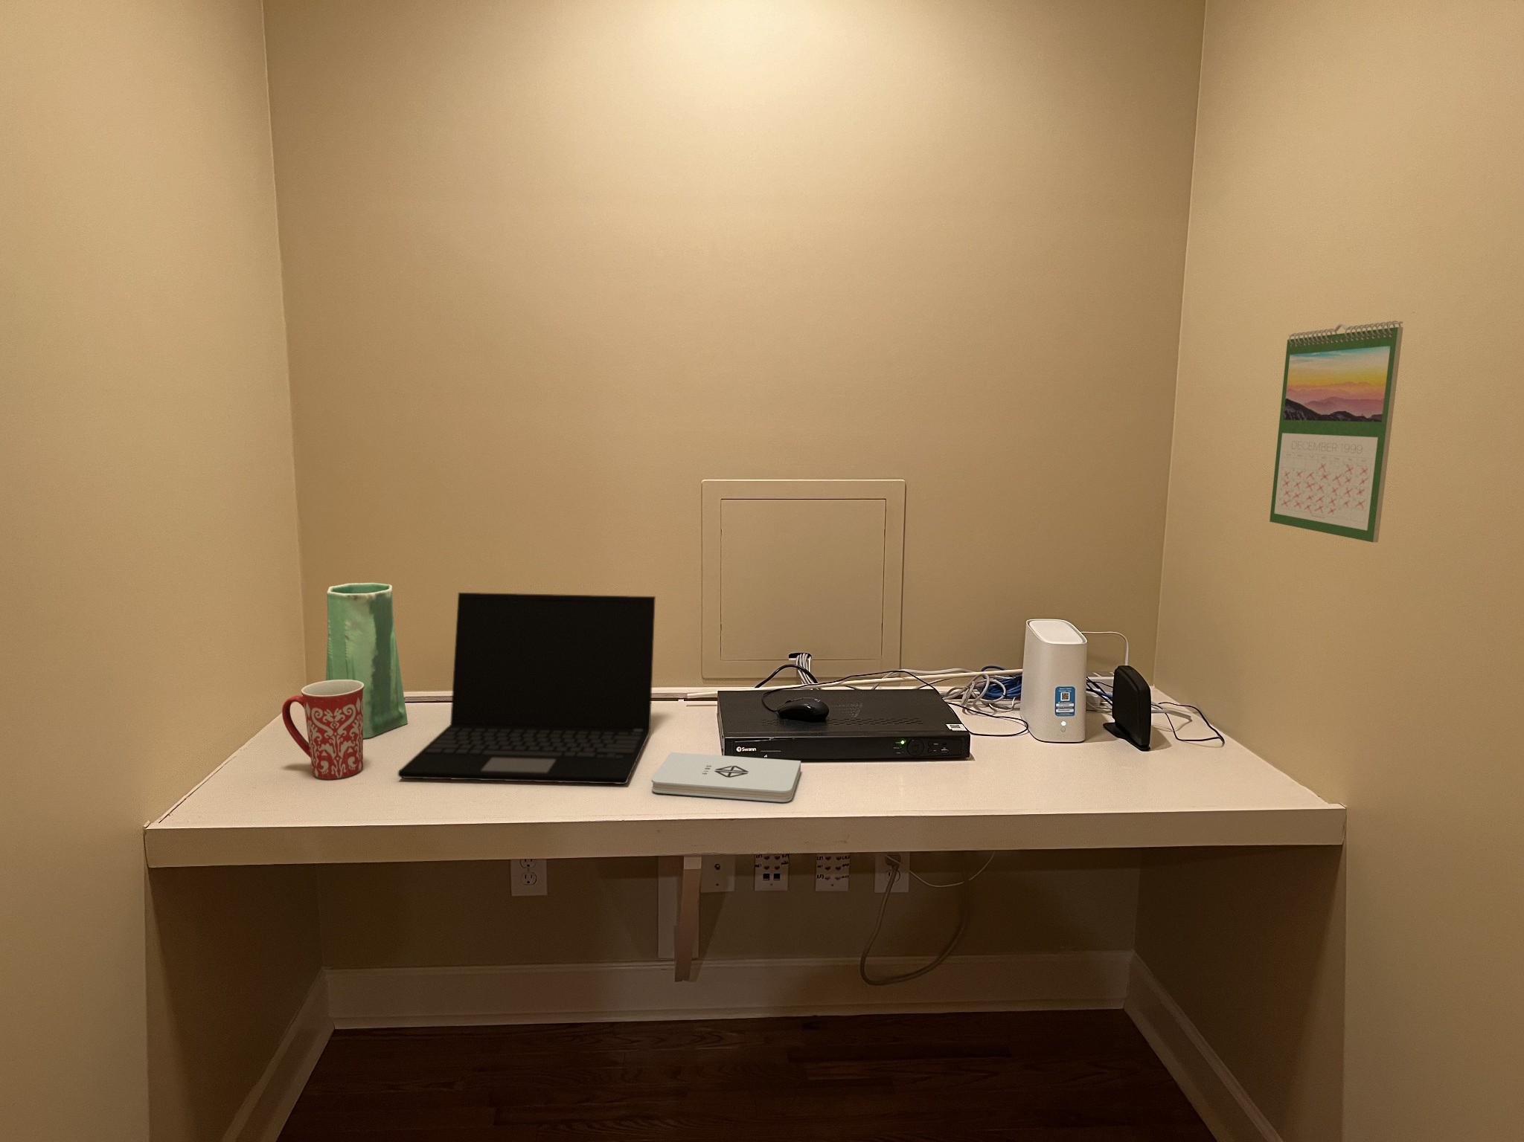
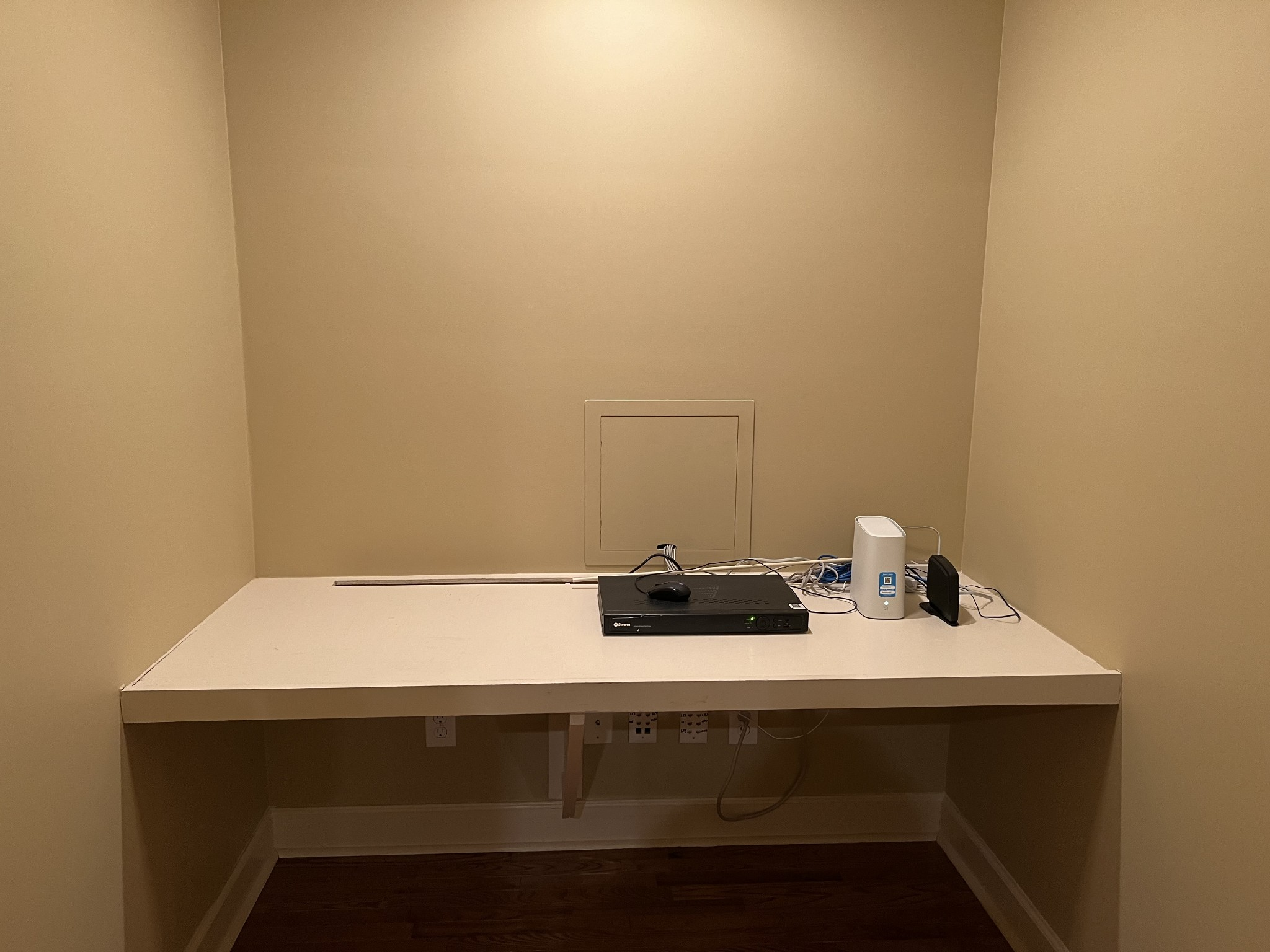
- vase [325,582,408,739]
- laptop [397,591,656,786]
- mug [281,679,365,780]
- calendar [1268,320,1404,543]
- notepad [652,752,802,803]
